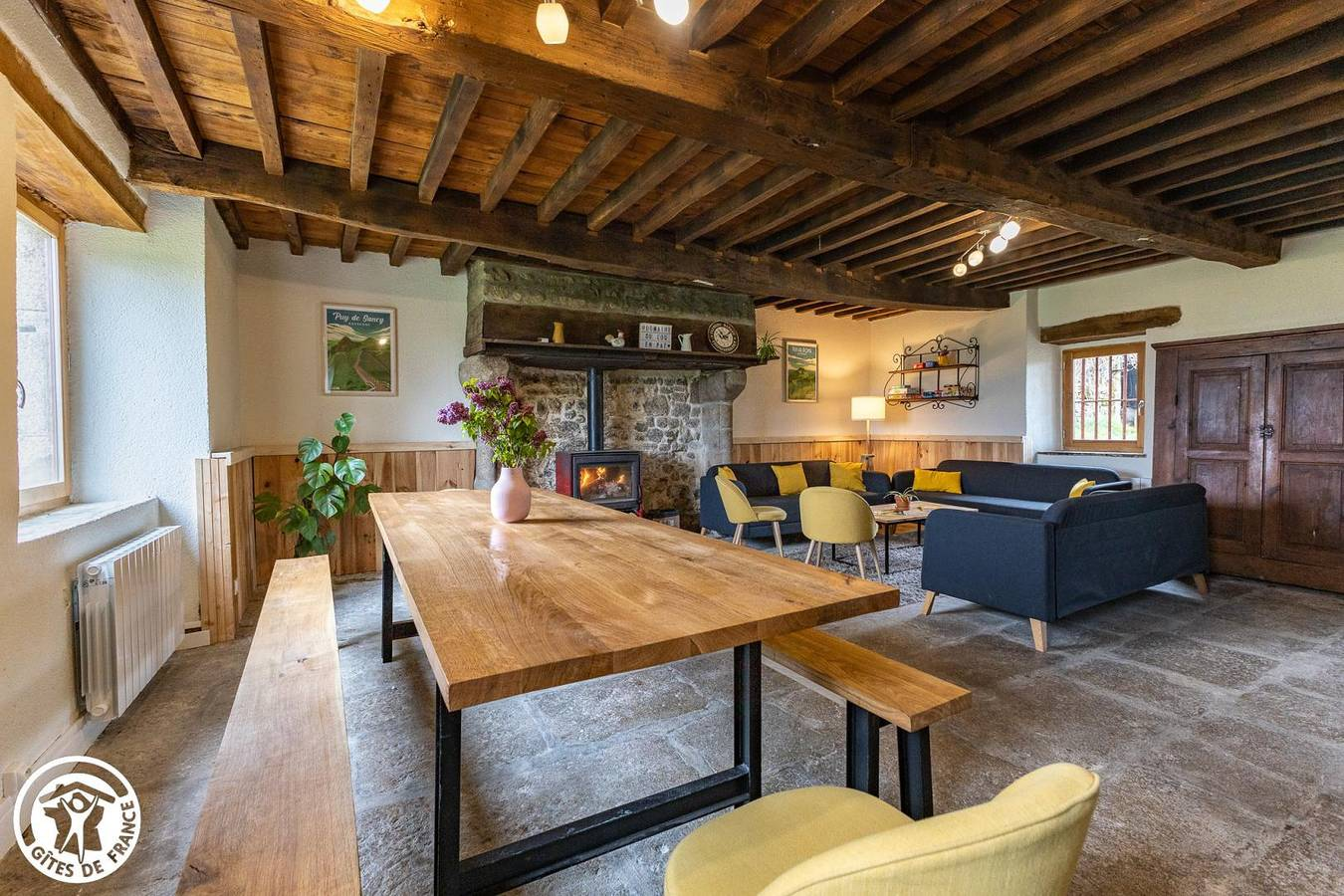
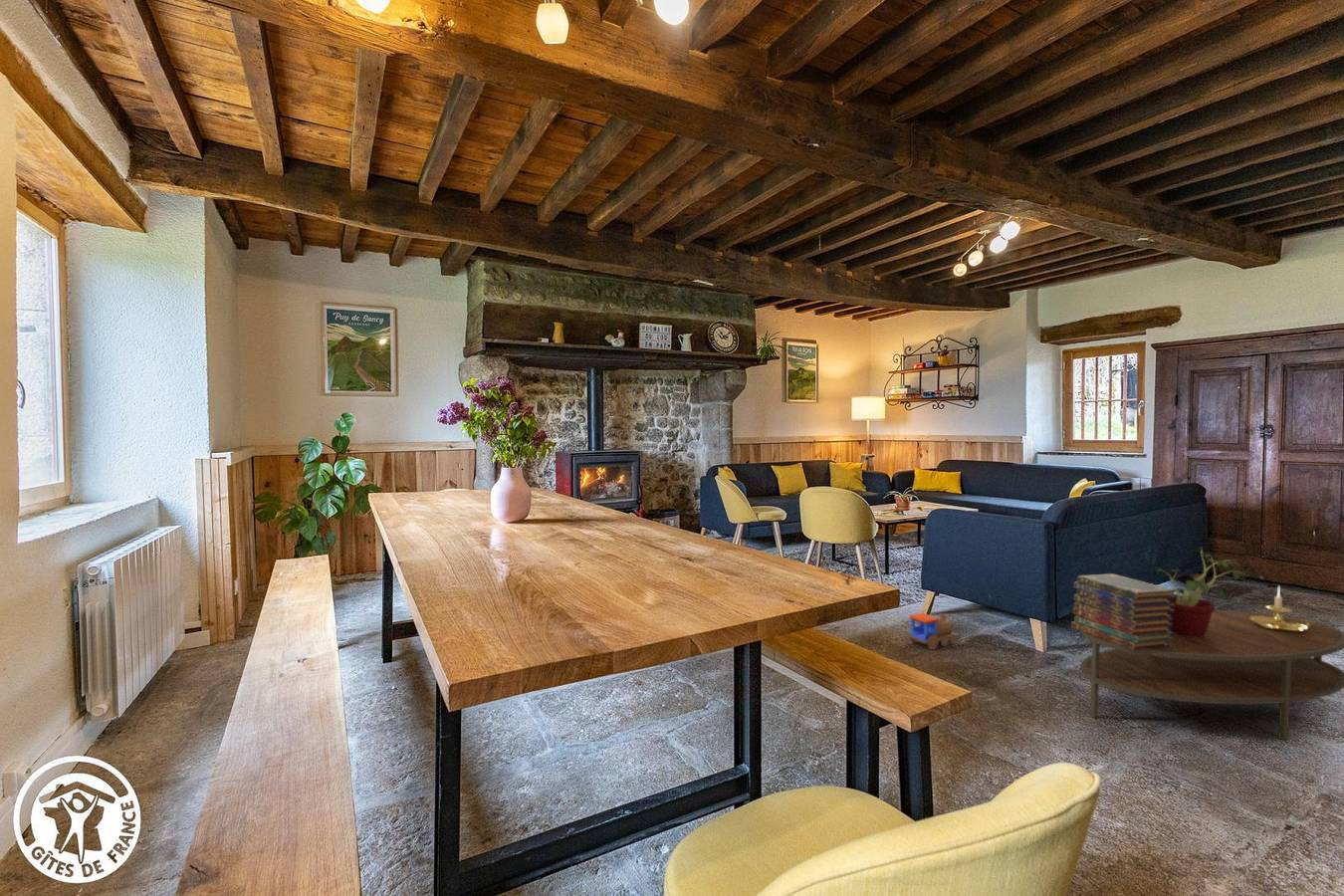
+ book stack [1070,572,1176,650]
+ toy train [908,611,959,651]
+ potted plant [1154,546,1251,638]
+ coffee table [1079,609,1344,741]
+ candle holder [1250,584,1315,633]
